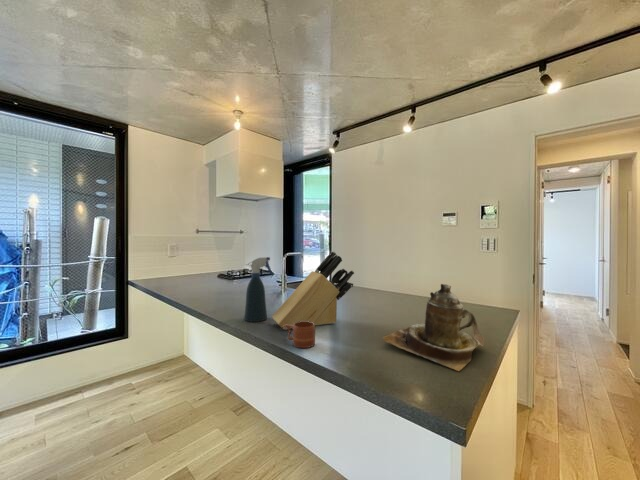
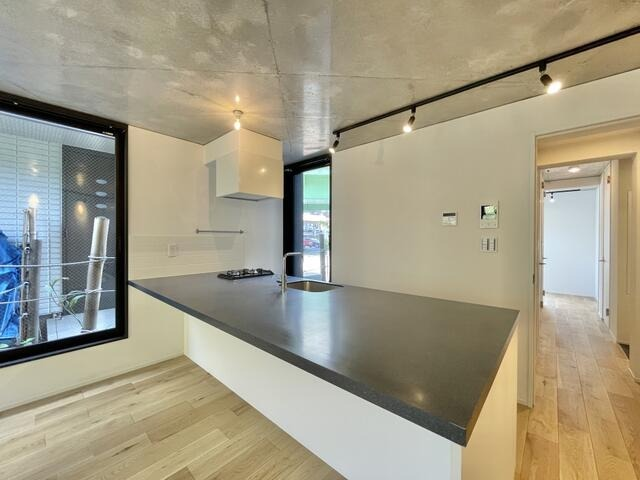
- teapot [382,283,486,372]
- knife block [271,250,355,331]
- spray bottle [243,256,274,323]
- mug [281,321,316,349]
